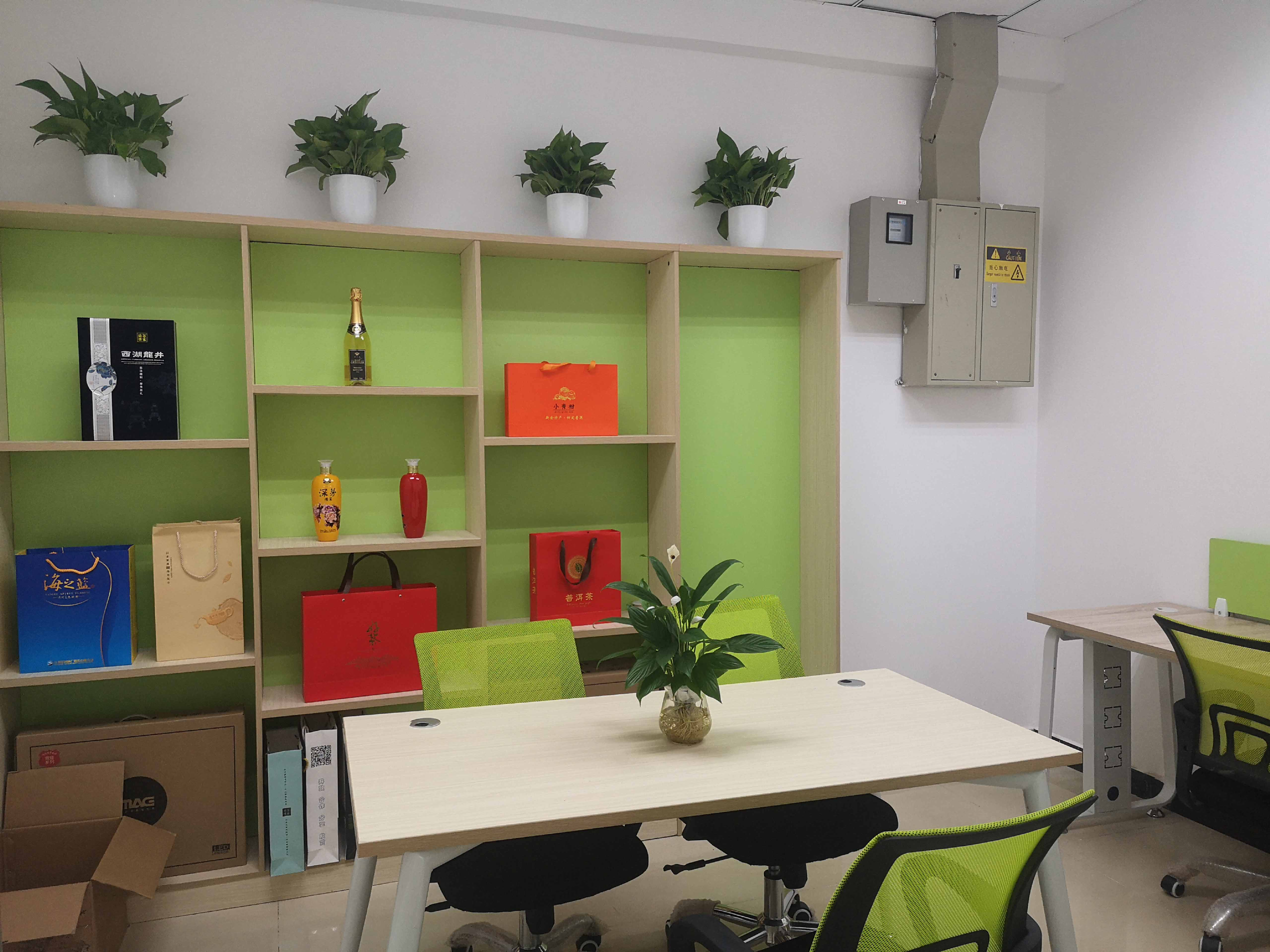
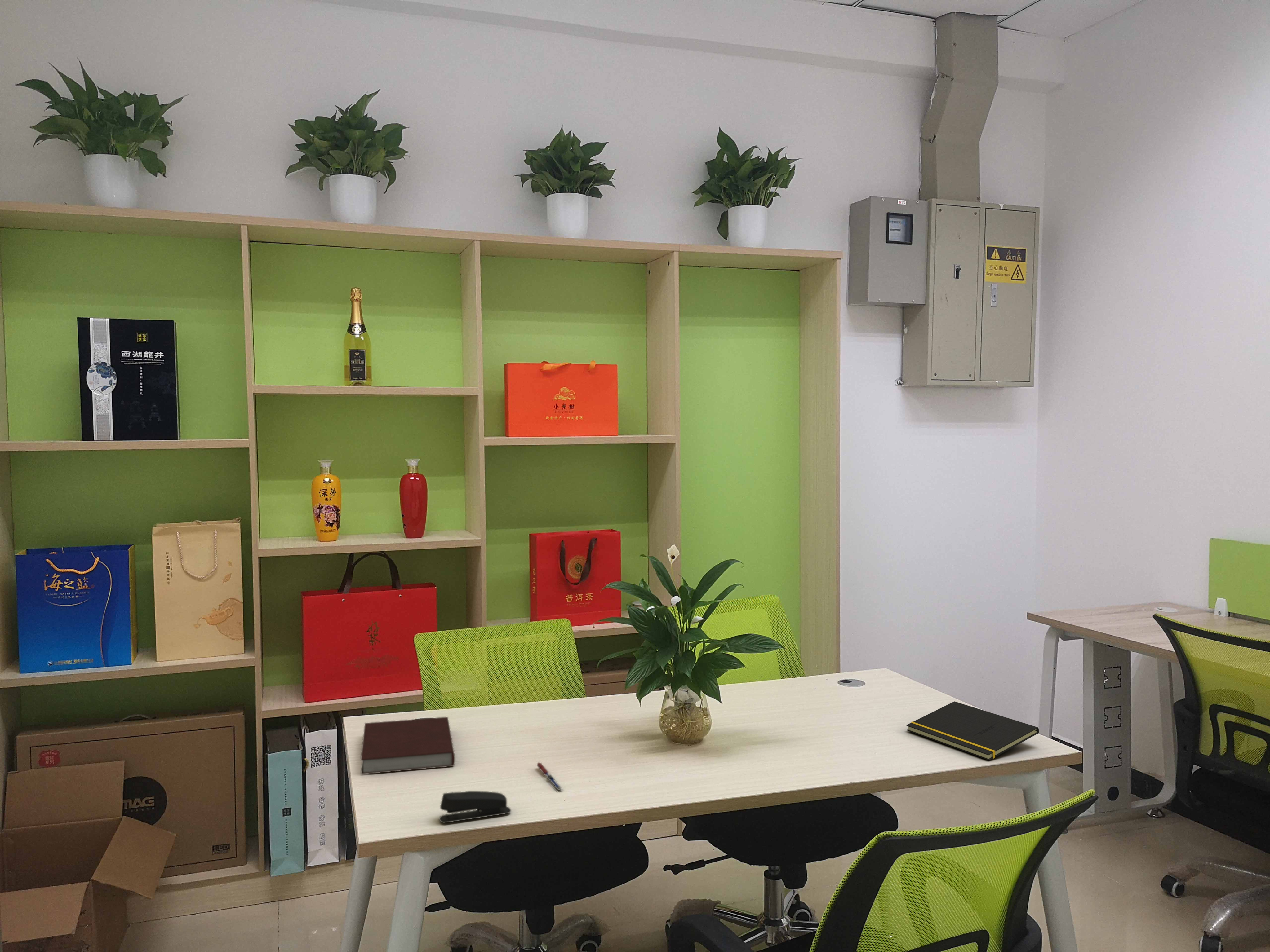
+ notebook [360,716,455,775]
+ stapler [439,791,511,823]
+ pen [535,762,564,791]
+ notepad [906,701,1039,761]
